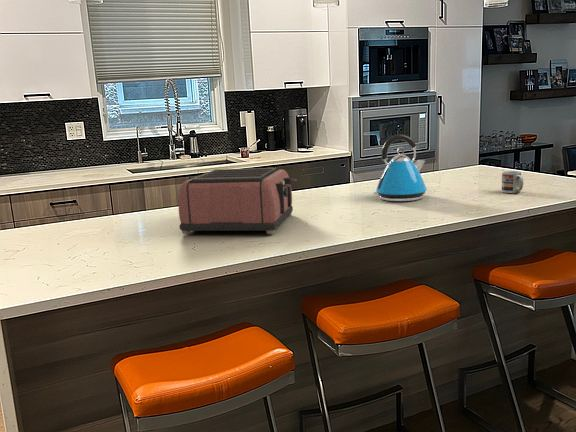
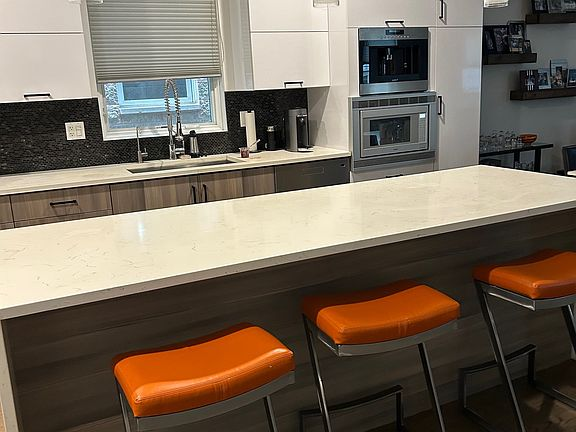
- cup [501,170,524,194]
- toaster [178,167,298,235]
- kettle [372,133,428,202]
